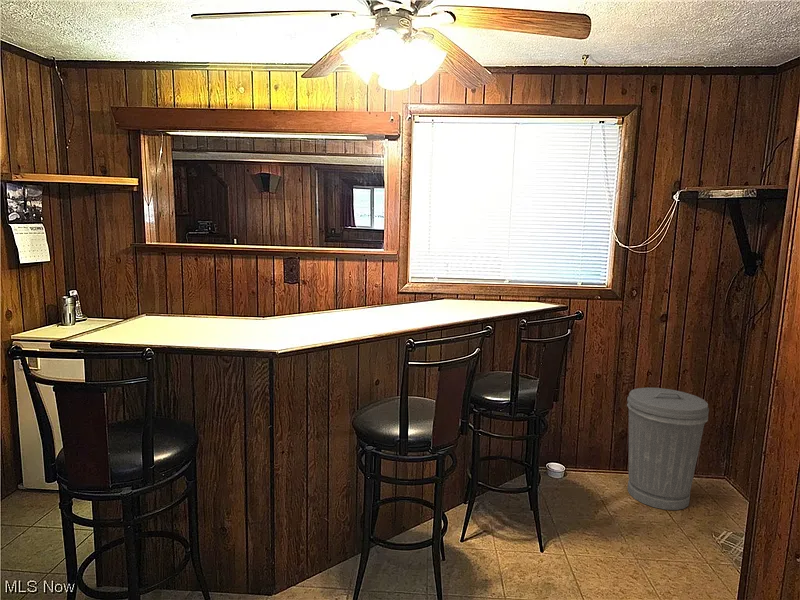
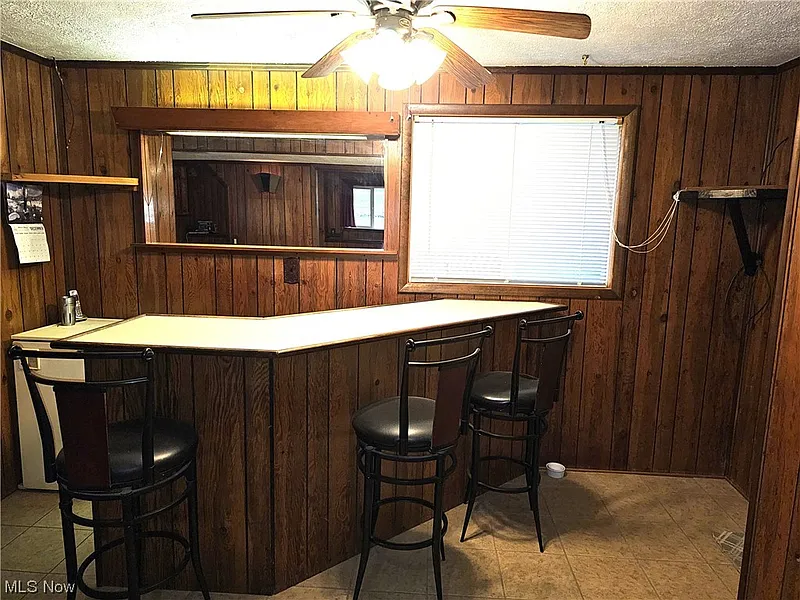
- trash can [626,387,710,511]
